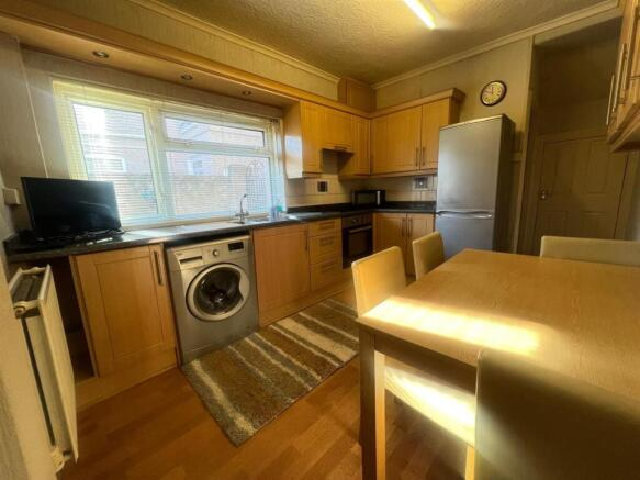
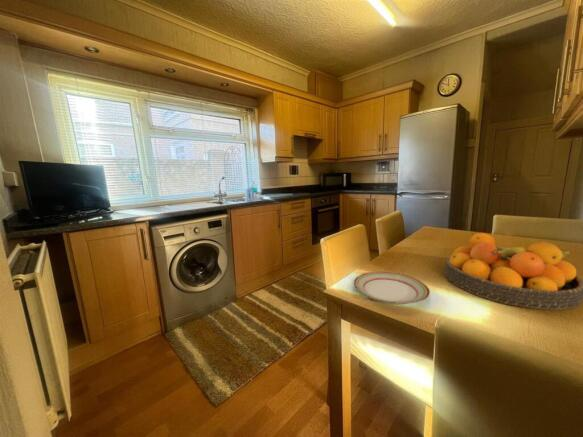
+ plate [353,271,431,305]
+ fruit bowl [444,232,583,311]
